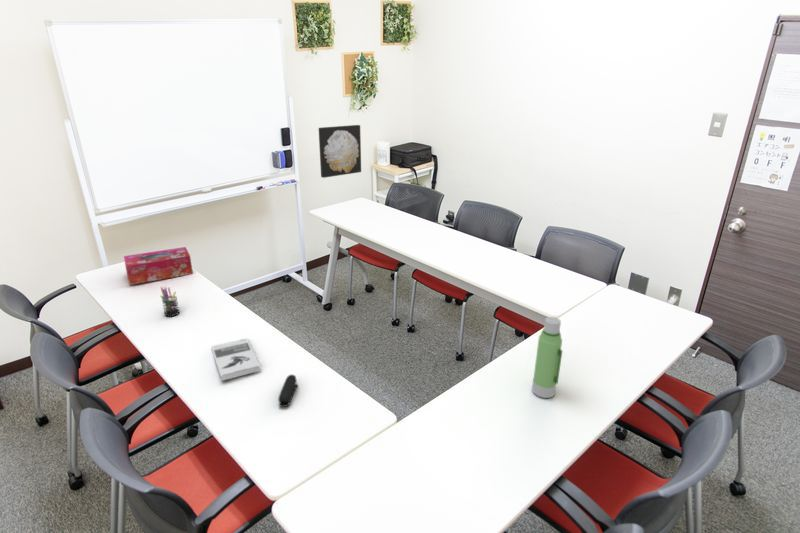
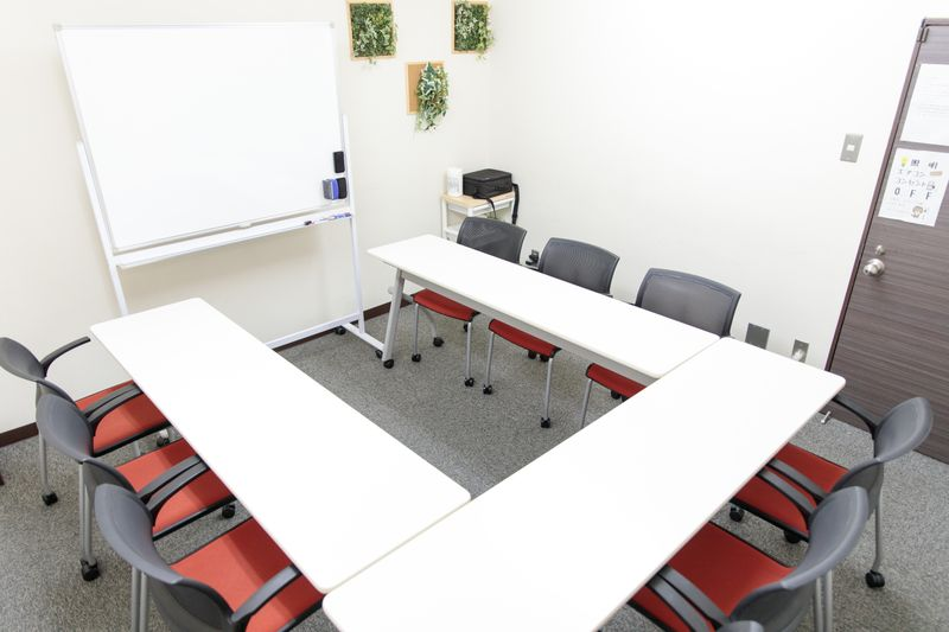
- book [210,337,262,382]
- wall art [318,124,362,179]
- stapler [277,374,299,408]
- pen holder [159,286,180,317]
- tissue box [123,246,194,286]
- water bottle [531,316,563,399]
